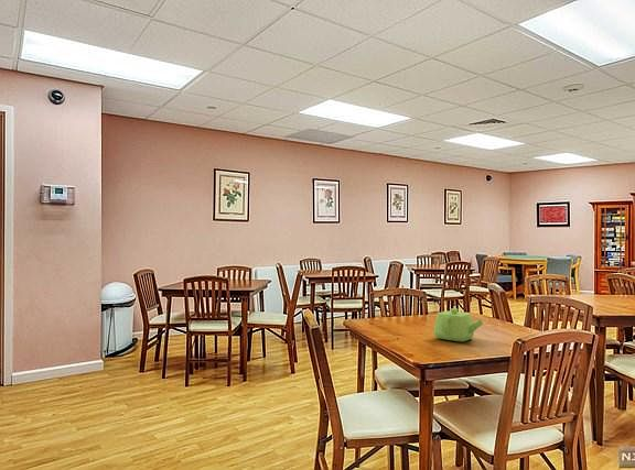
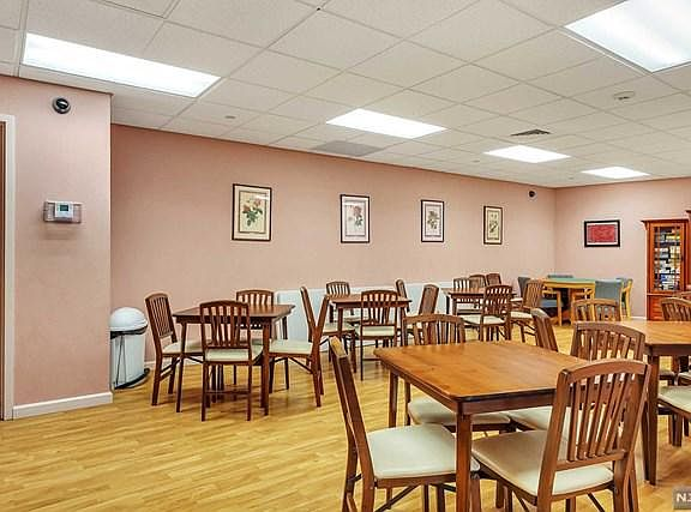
- teapot [433,307,484,342]
